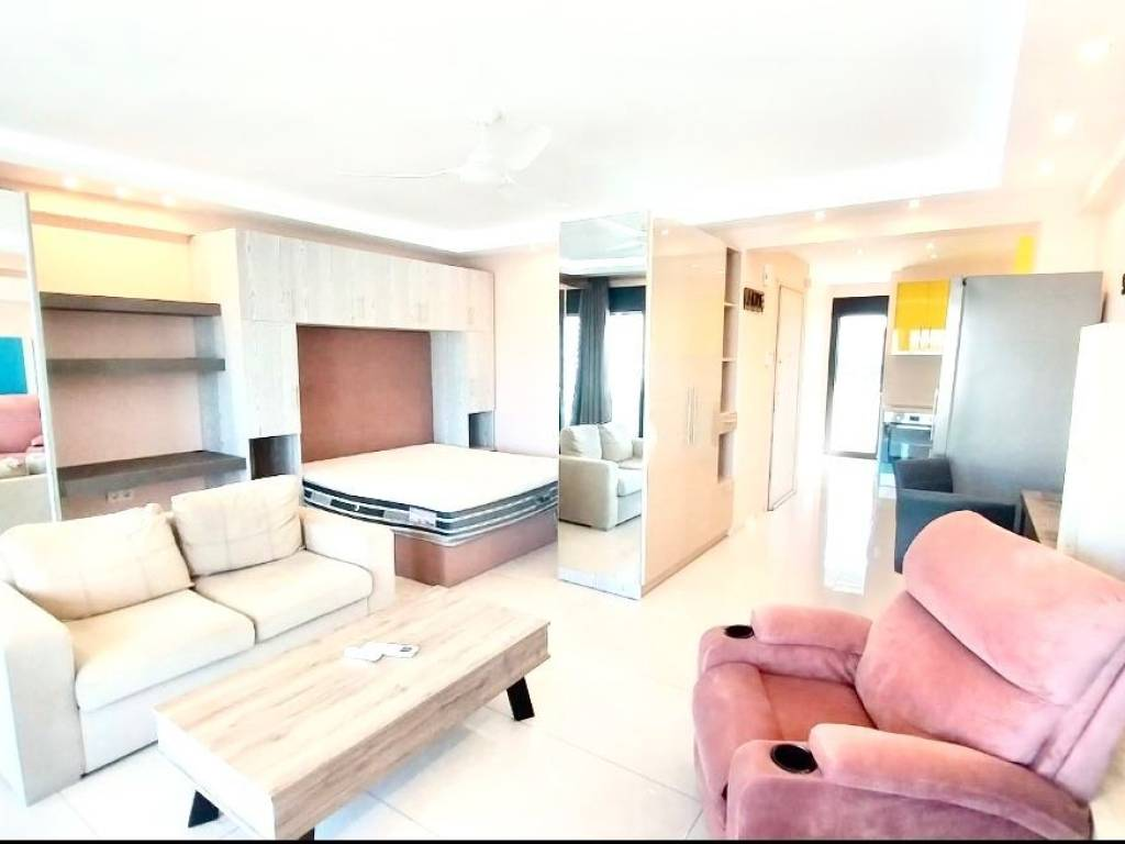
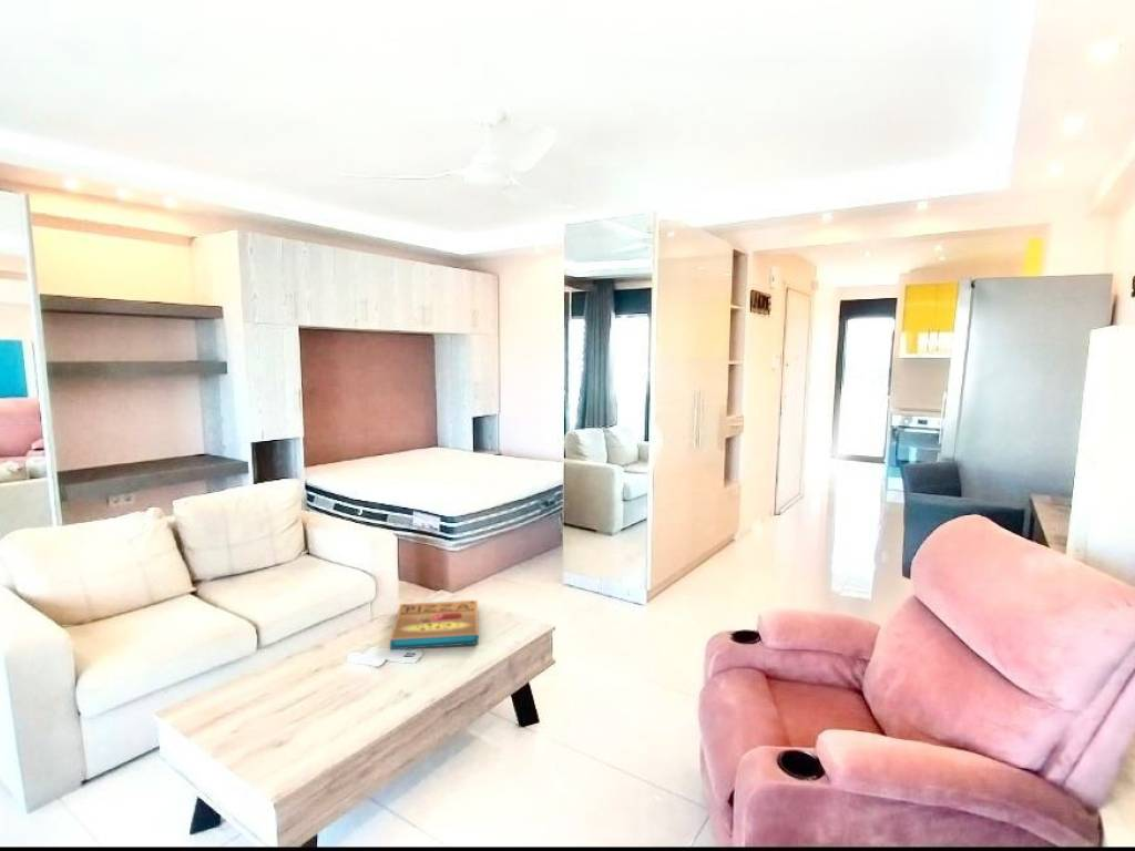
+ pizza box [389,599,479,650]
